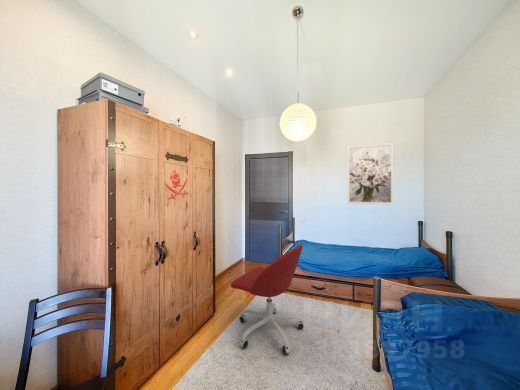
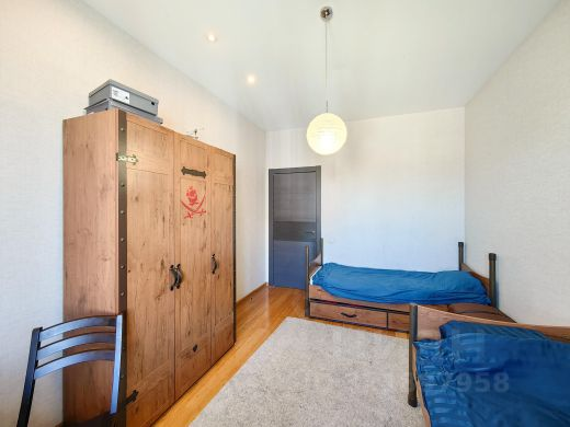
- office chair [230,243,305,355]
- wall art [347,142,394,205]
